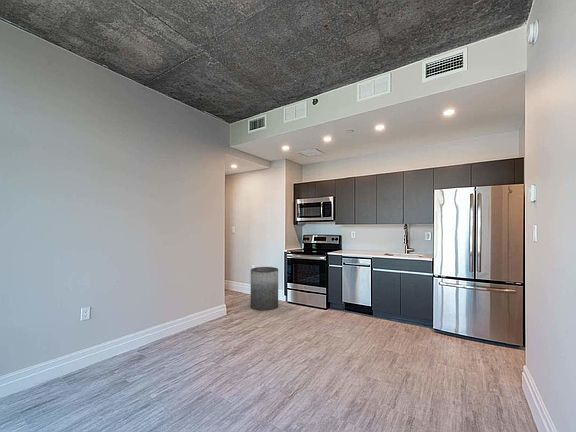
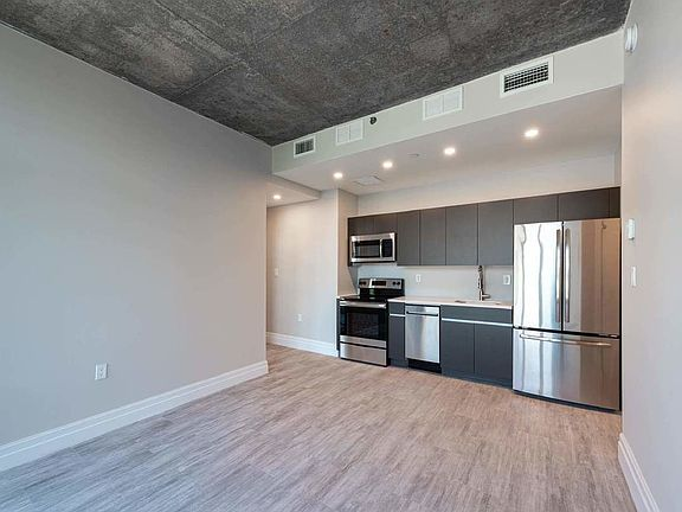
- trash can [250,266,279,312]
